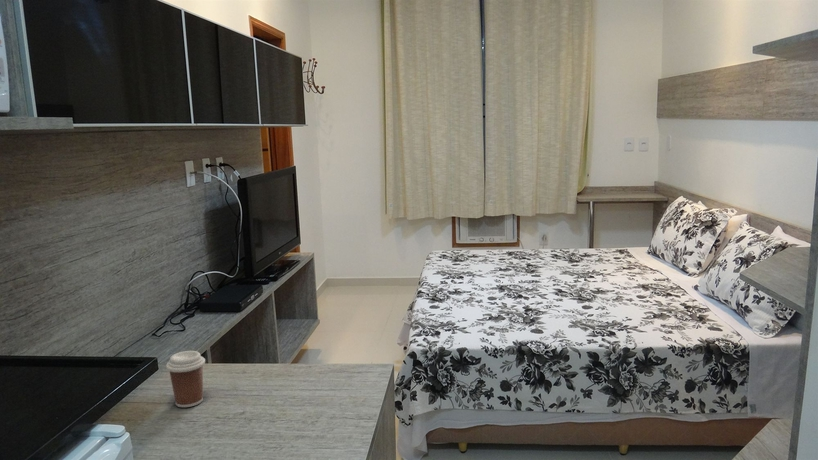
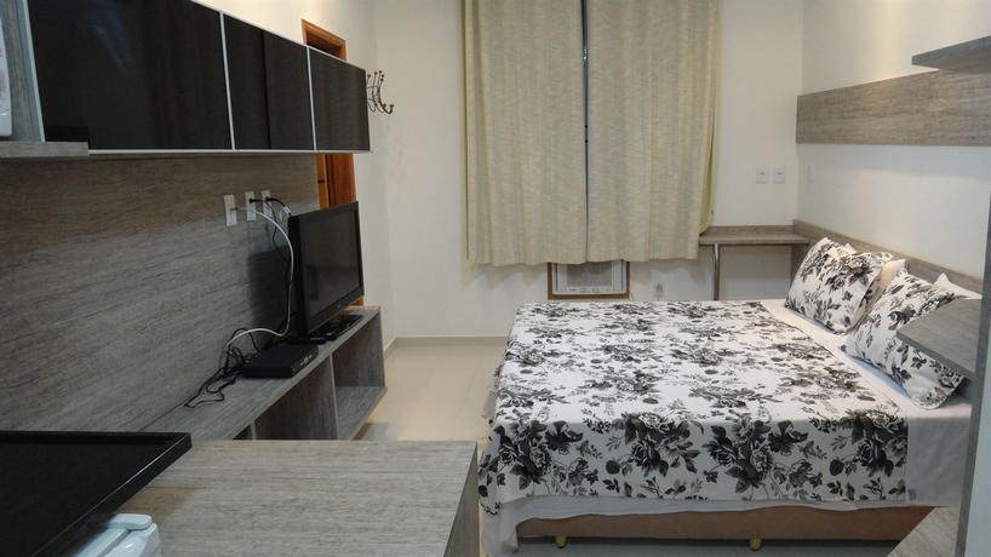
- coffee cup [165,350,206,408]
